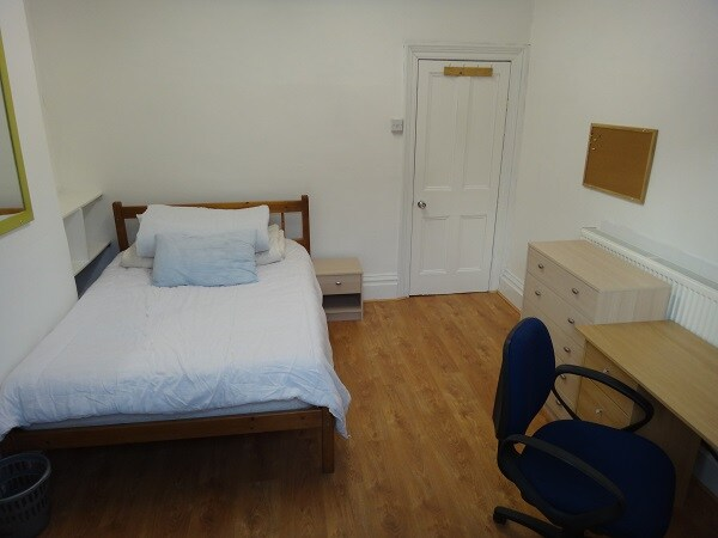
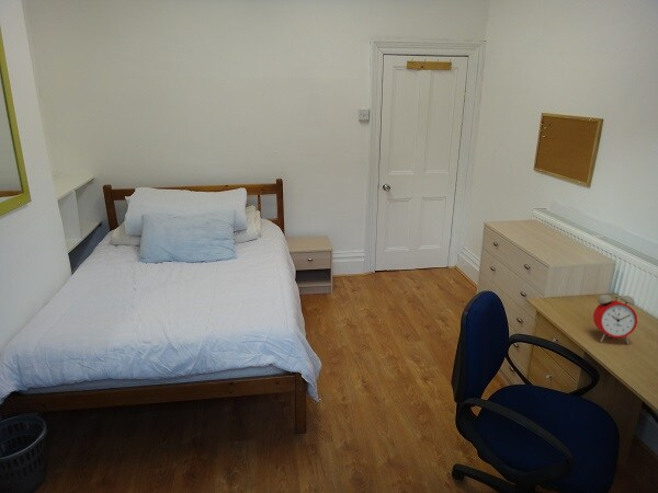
+ alarm clock [592,294,638,345]
